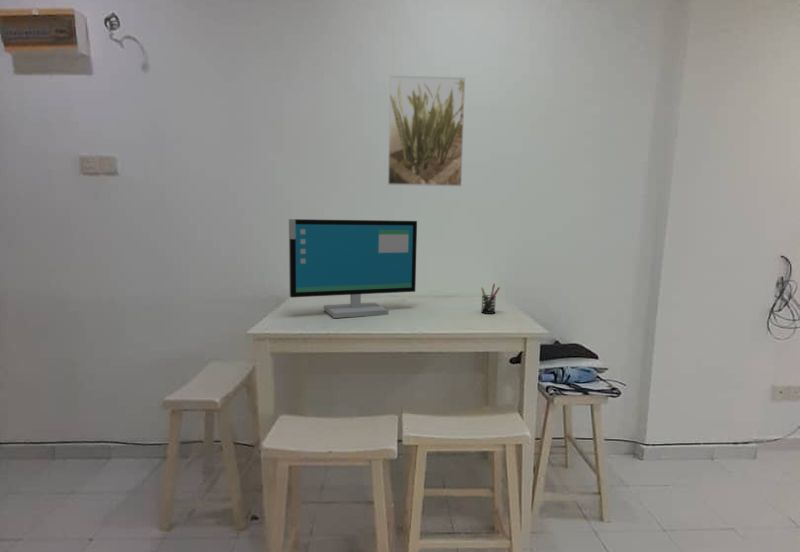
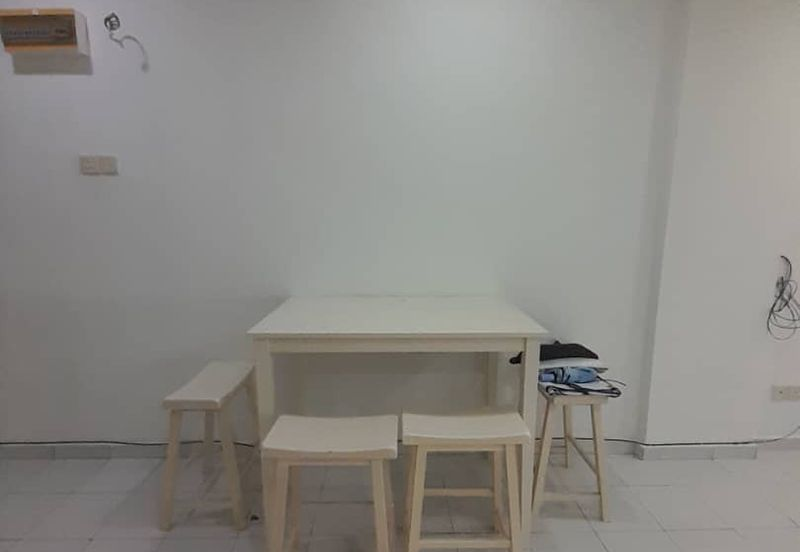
- pen holder [480,283,501,315]
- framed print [387,75,466,187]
- computer monitor [288,218,418,319]
